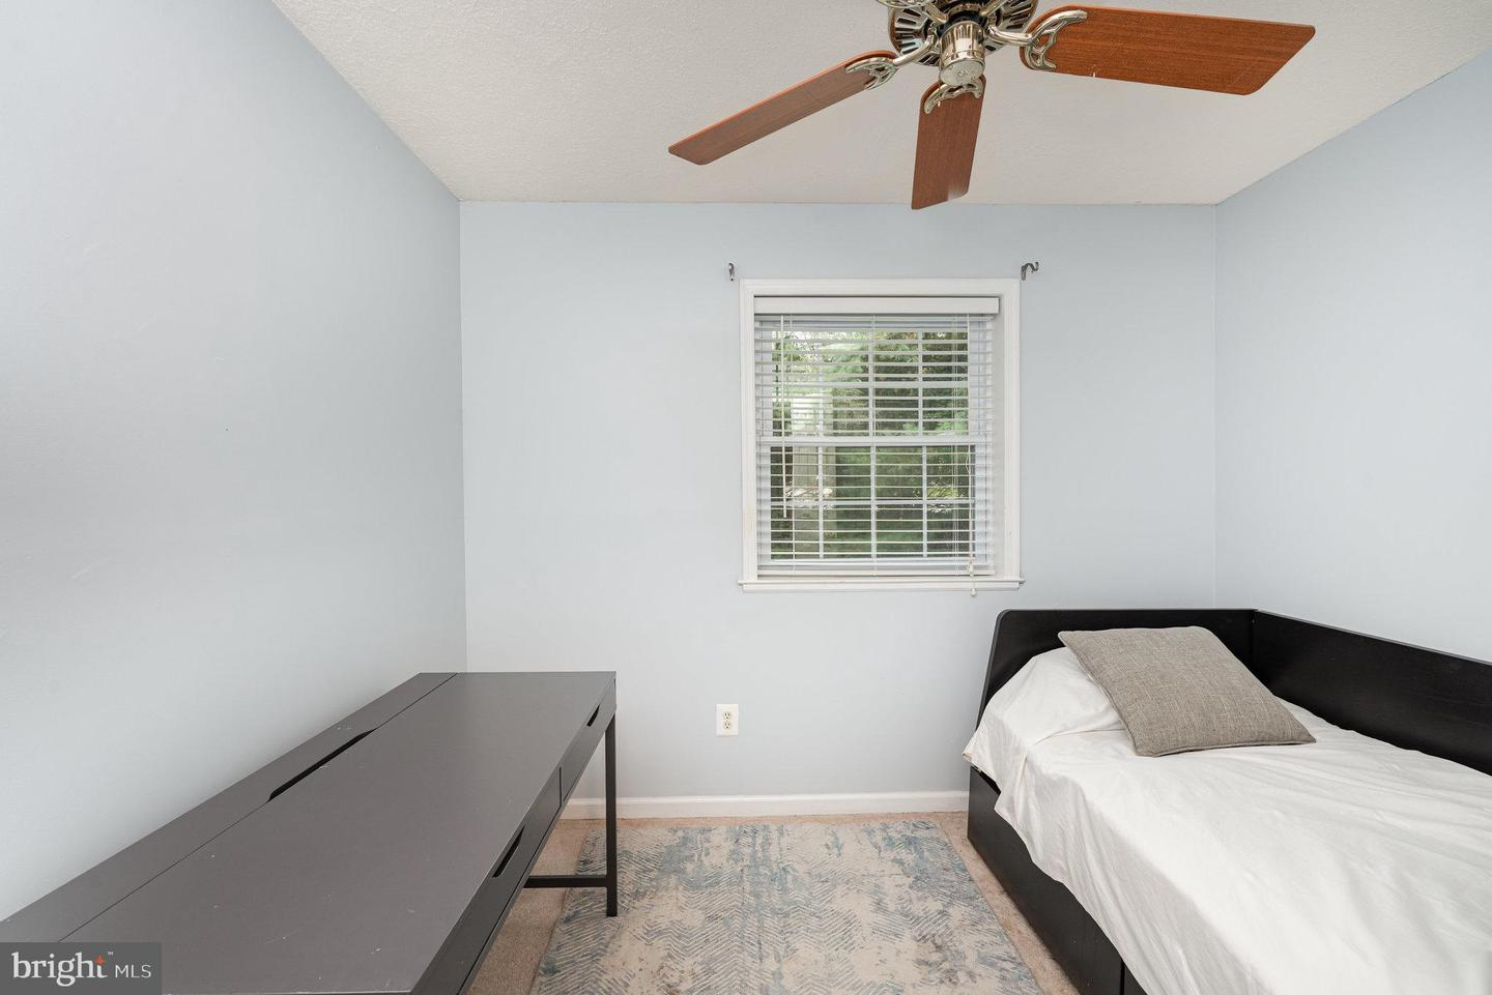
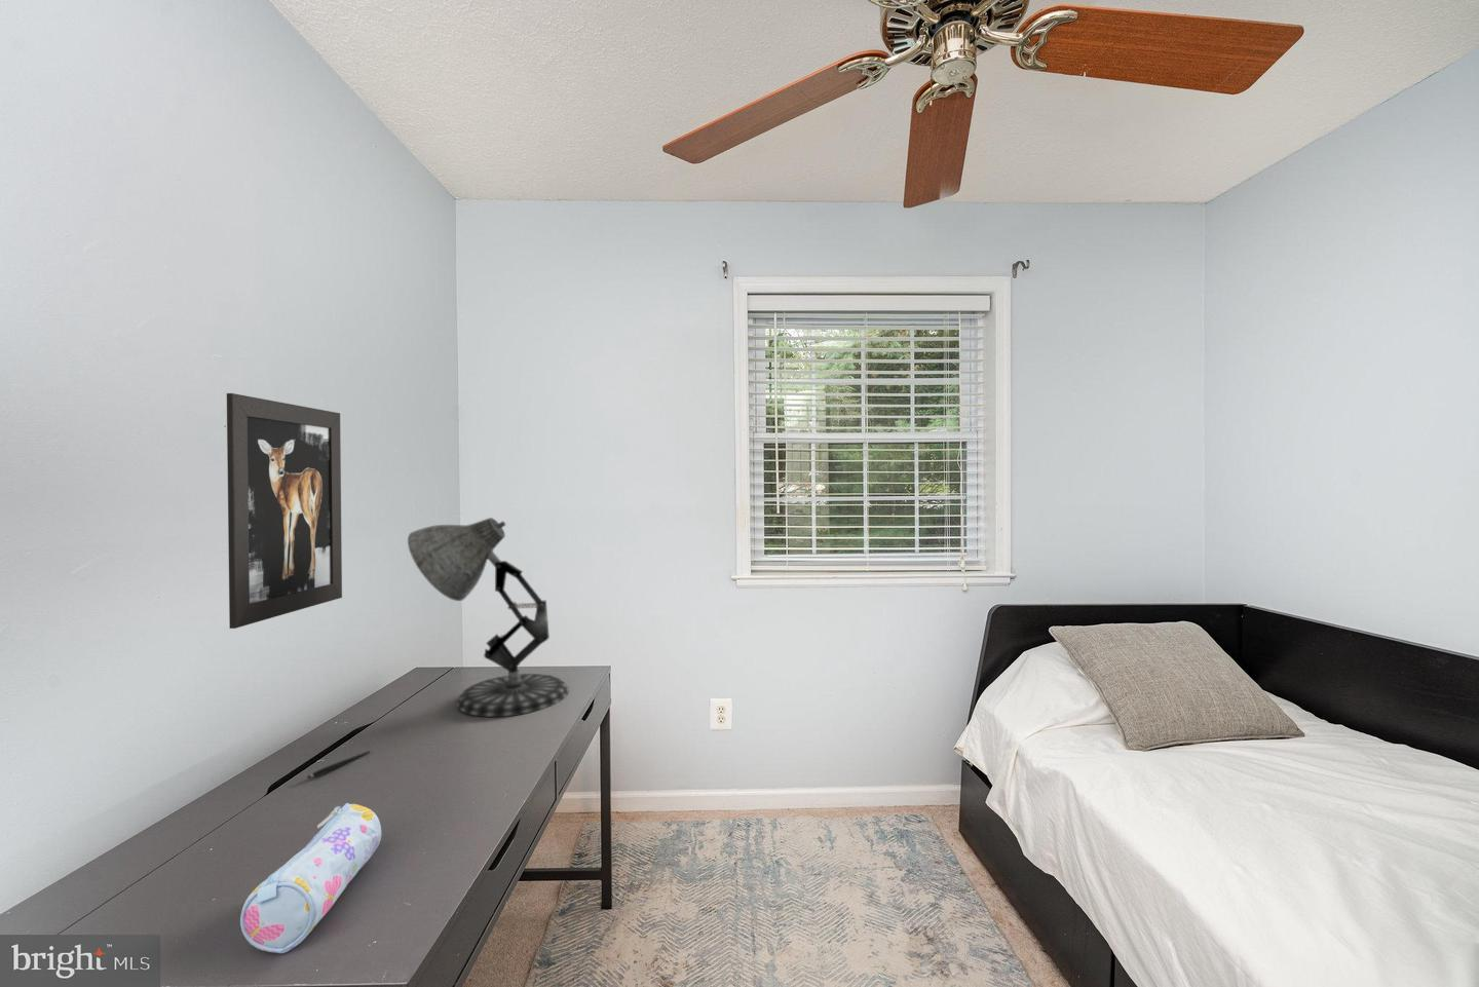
+ pencil case [239,802,382,954]
+ desk lamp [406,517,570,718]
+ wall art [226,392,344,630]
+ pen [306,750,371,780]
